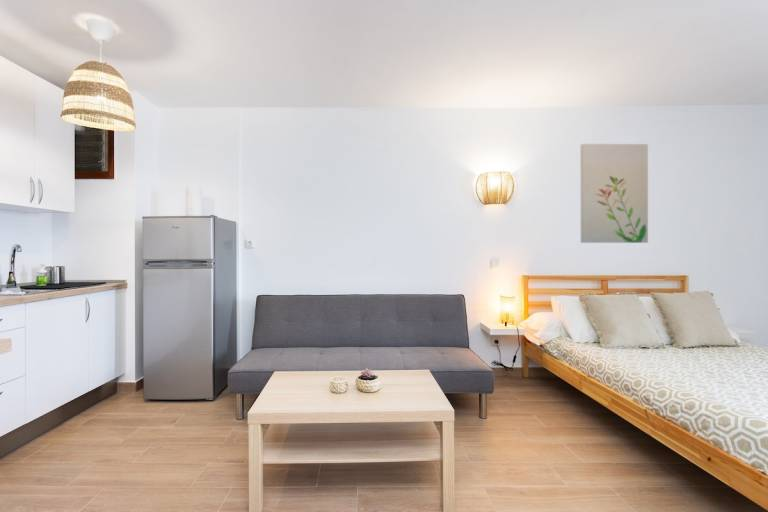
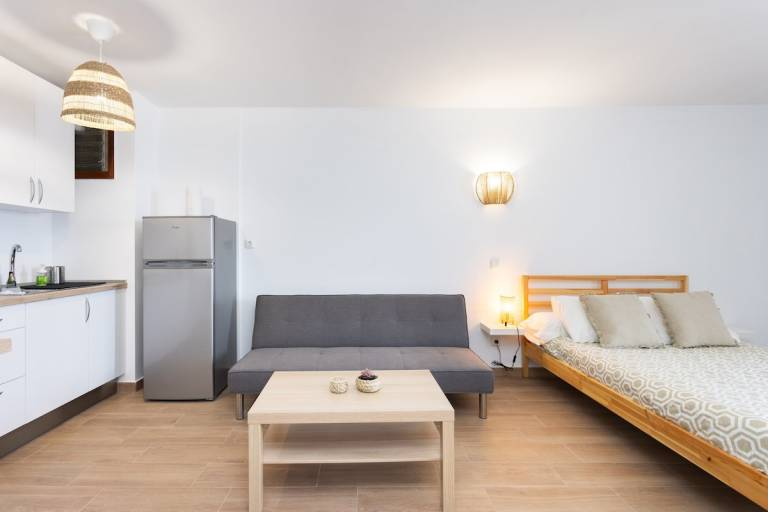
- wall art [580,143,649,244]
